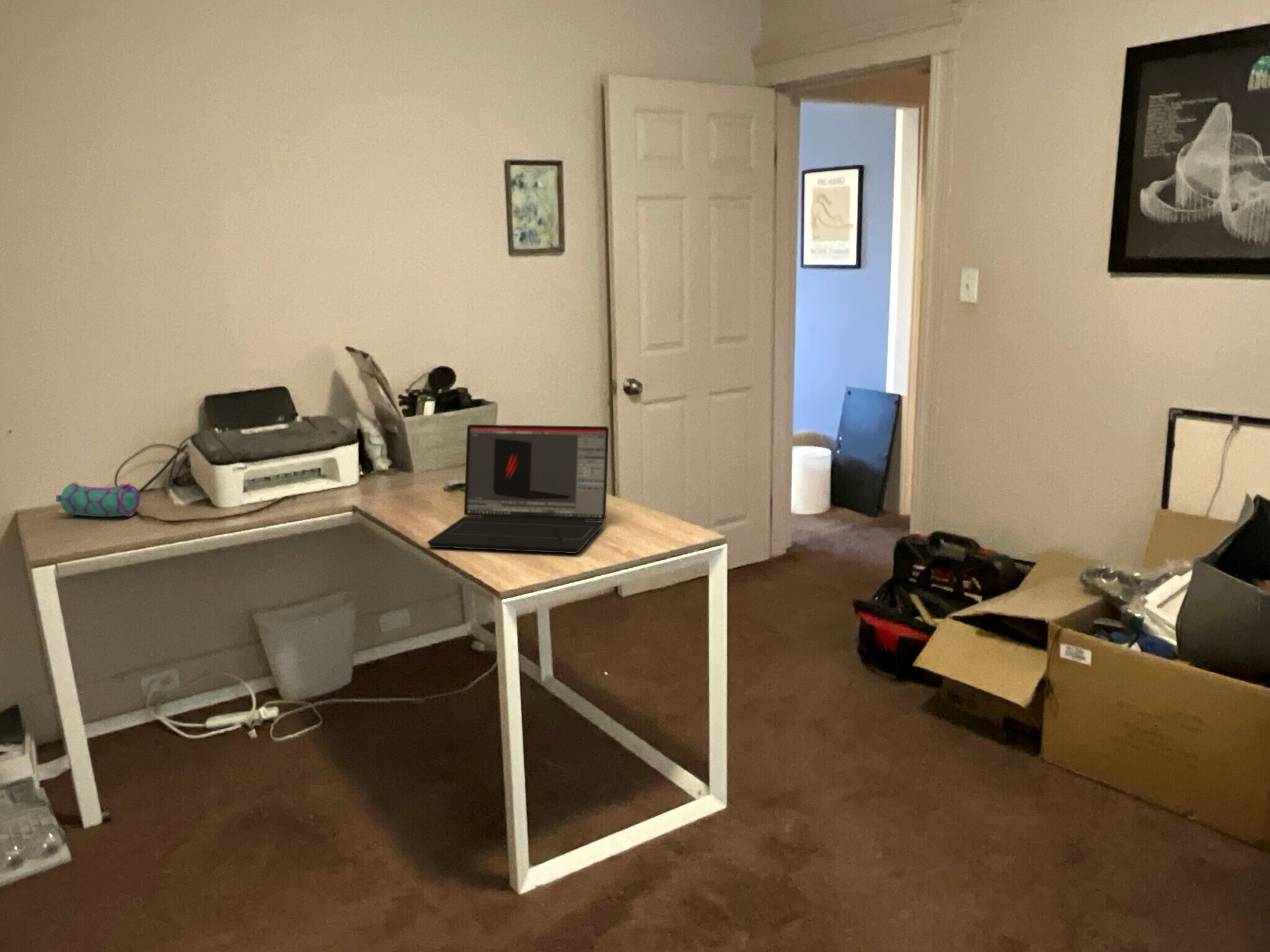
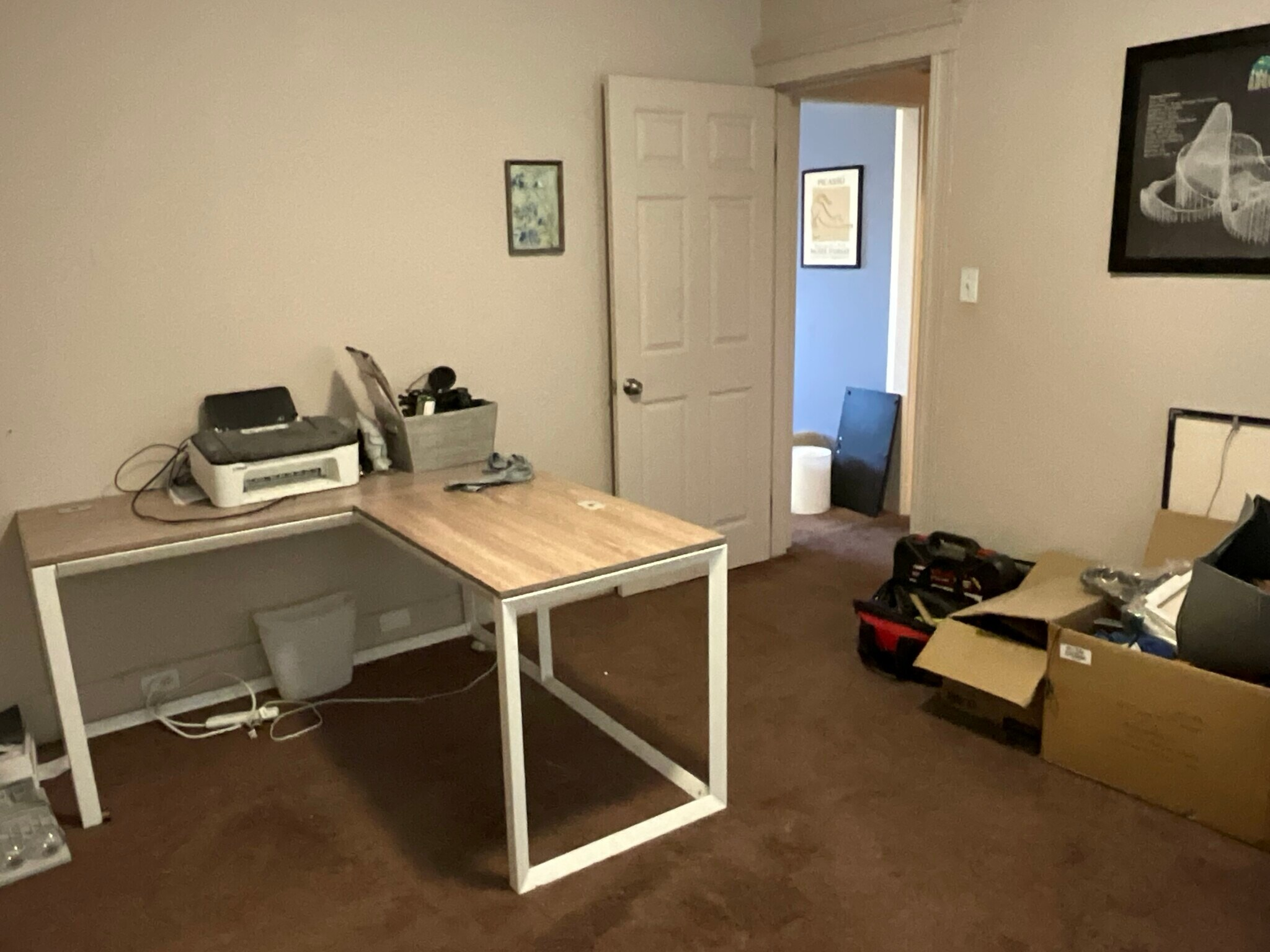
- laptop [427,424,610,554]
- pencil case [55,480,141,518]
